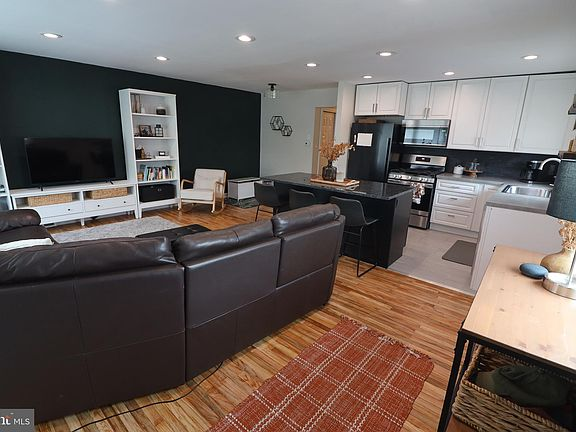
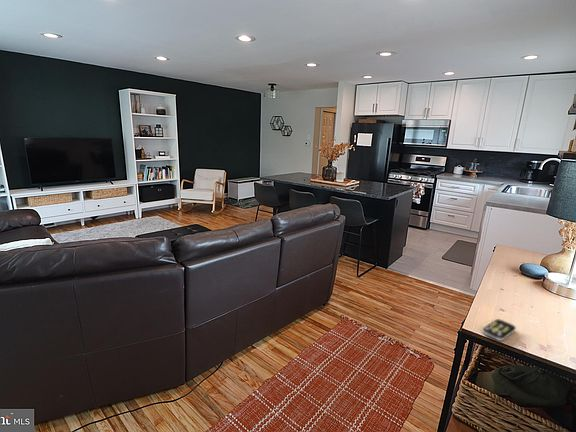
+ remote control [482,318,517,342]
